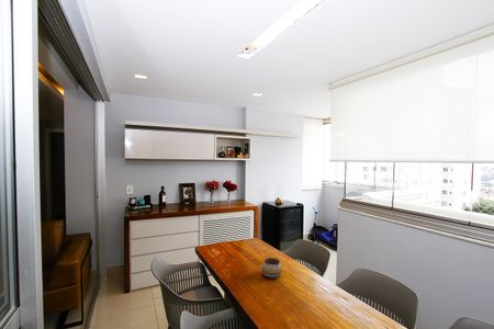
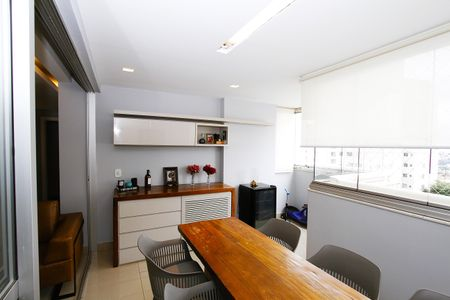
- decorative bowl [260,257,283,280]
